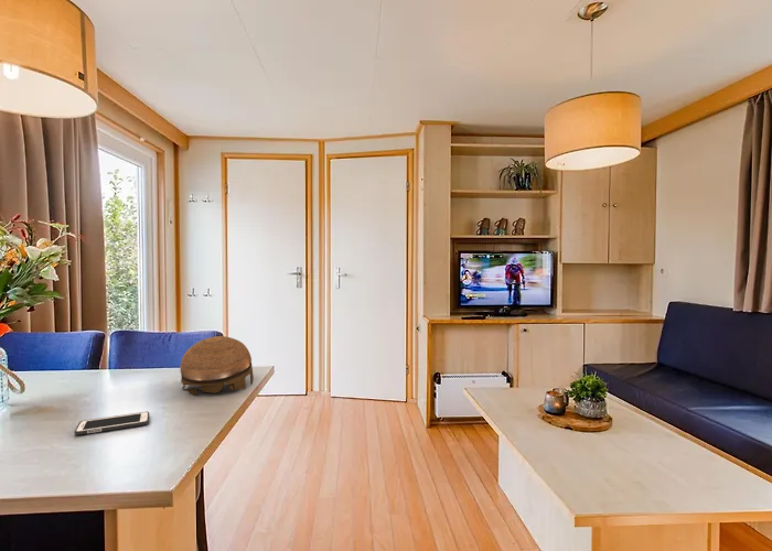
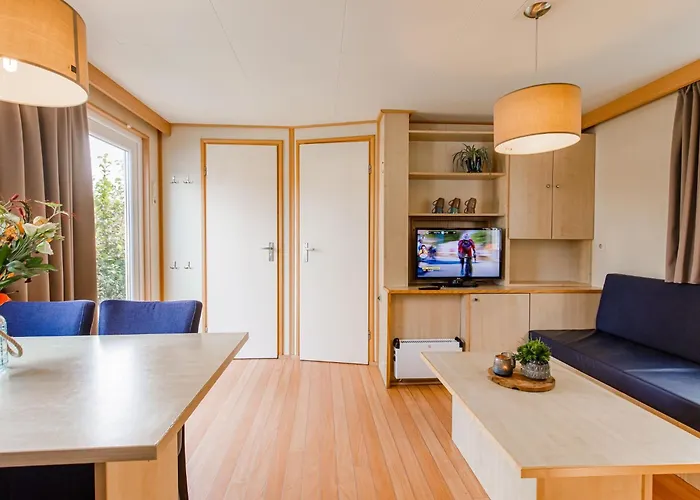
- cell phone [74,411,150,436]
- decorative bowl [179,335,255,397]
